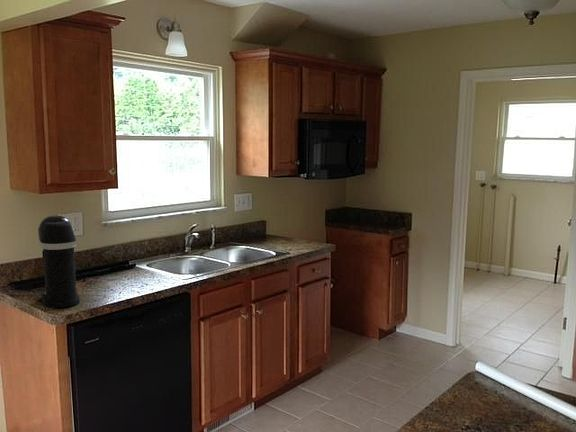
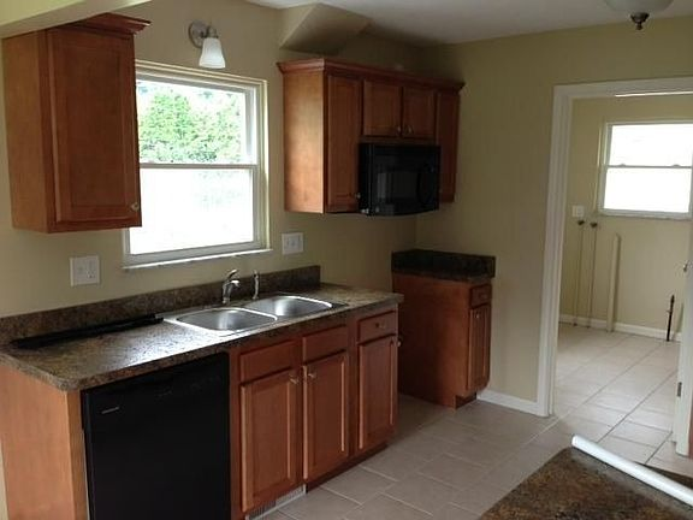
- coffee maker [37,214,81,309]
